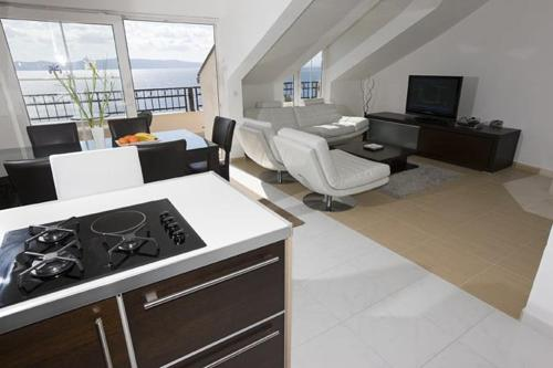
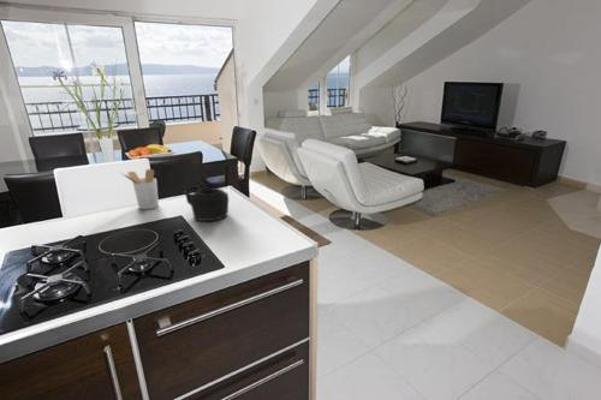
+ teapot [180,185,230,222]
+ utensil holder [120,168,160,210]
